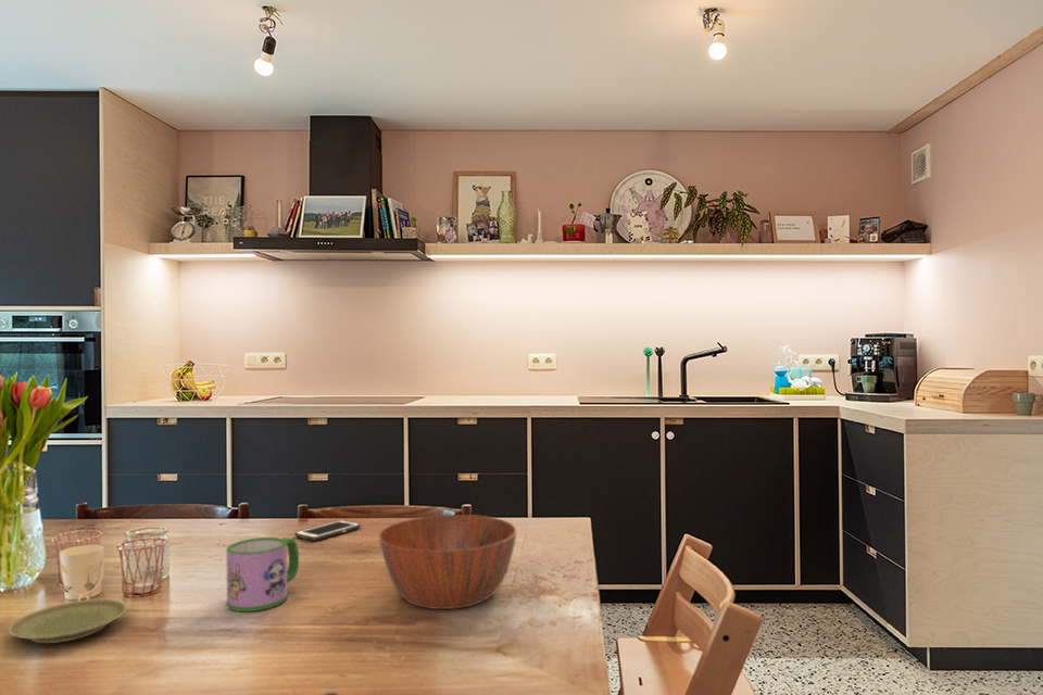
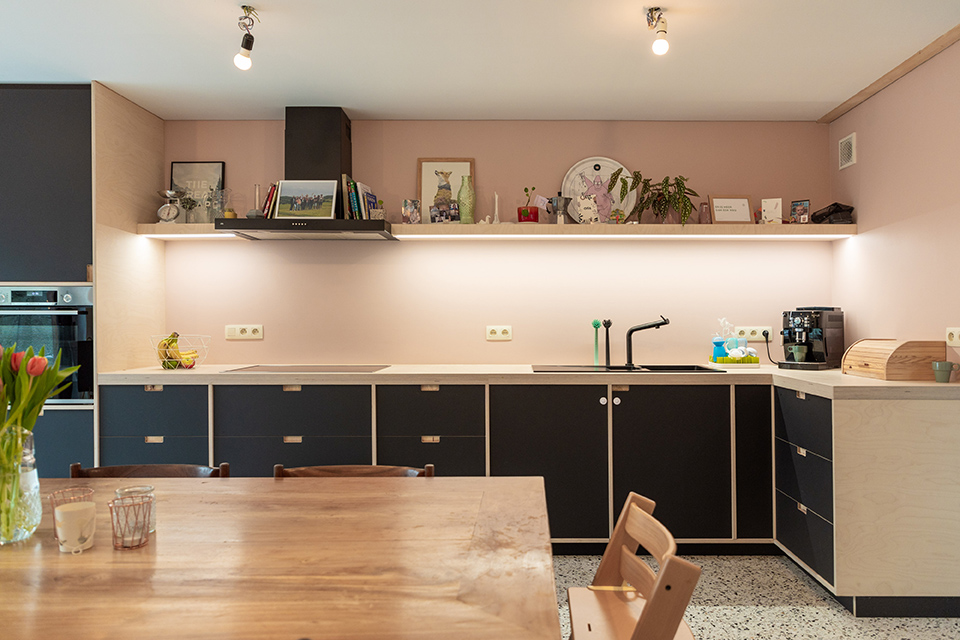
- bowl [378,514,517,610]
- mug [225,536,300,612]
- plate [8,598,128,644]
- cell phone [294,519,362,542]
